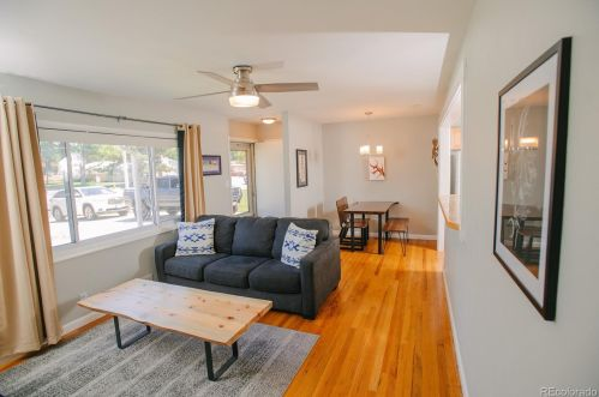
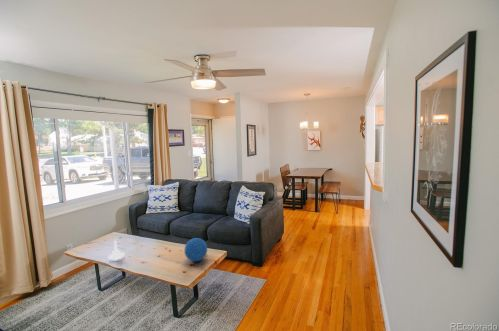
+ decorative ball [183,237,208,263]
+ candle holder [107,239,125,261]
